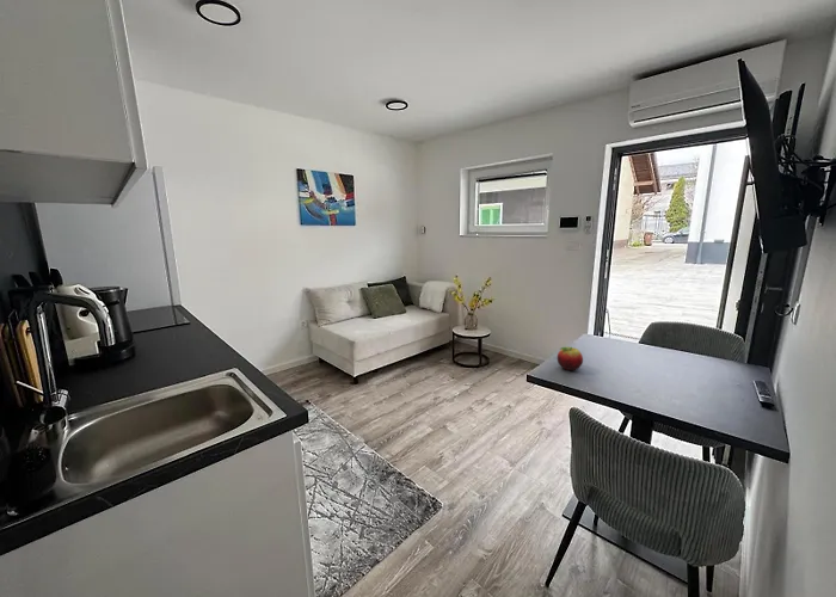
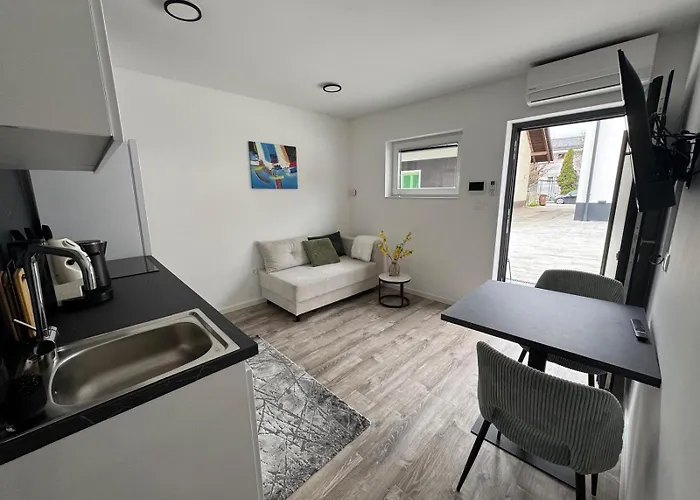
- fruit [557,346,584,371]
